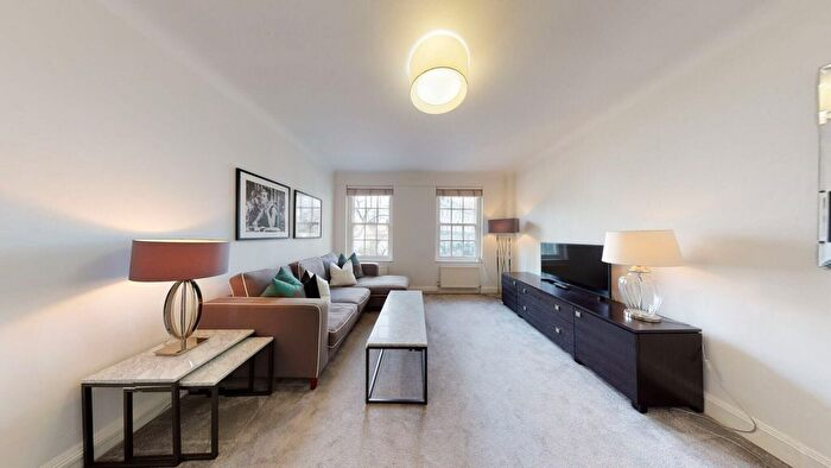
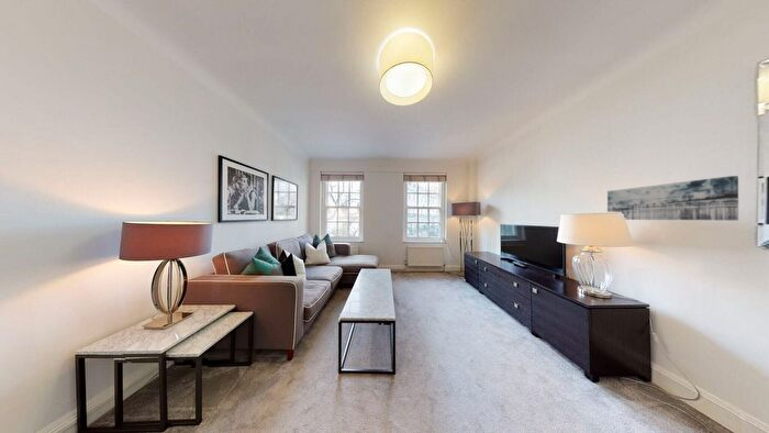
+ wall art [606,175,739,221]
